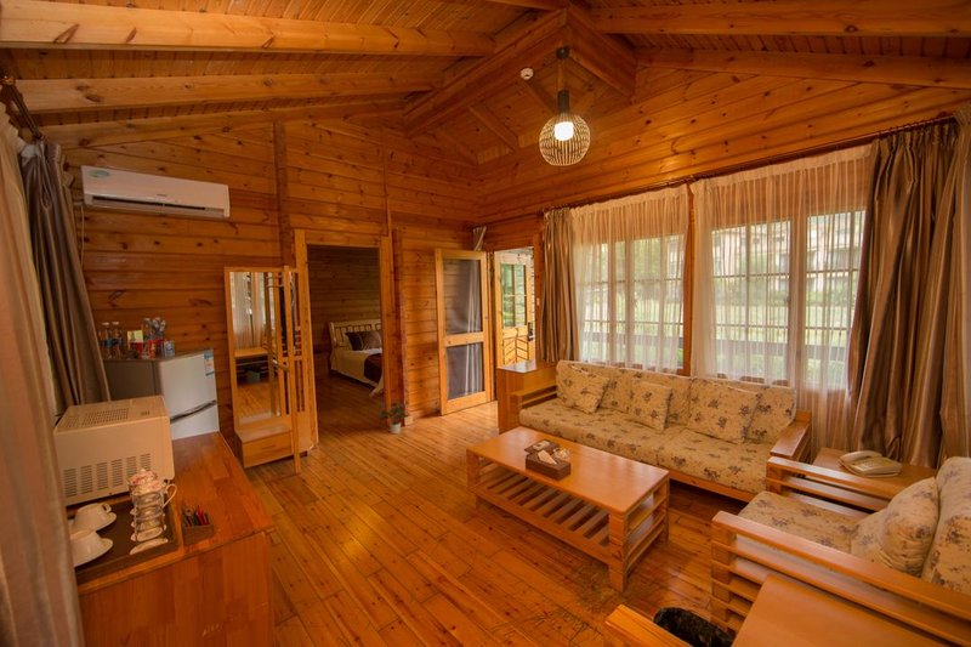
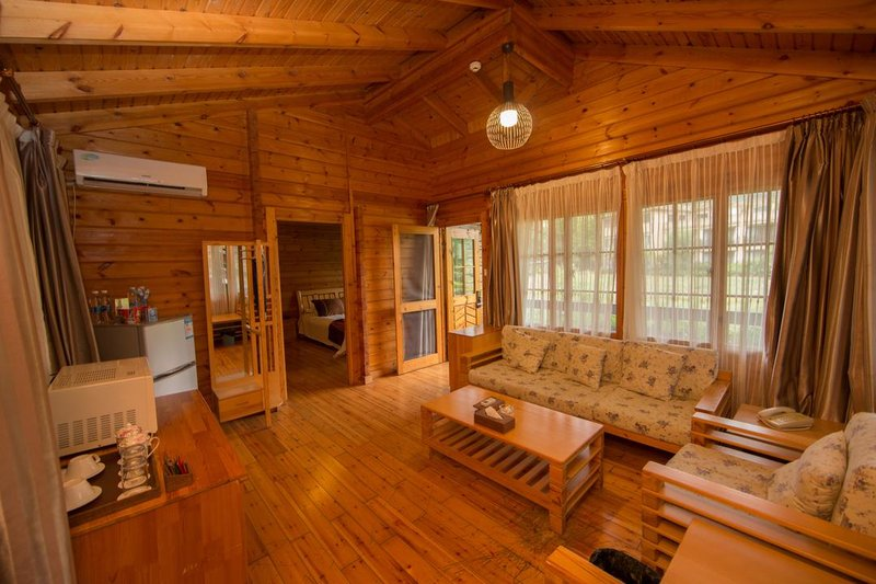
- potted plant [376,398,409,436]
